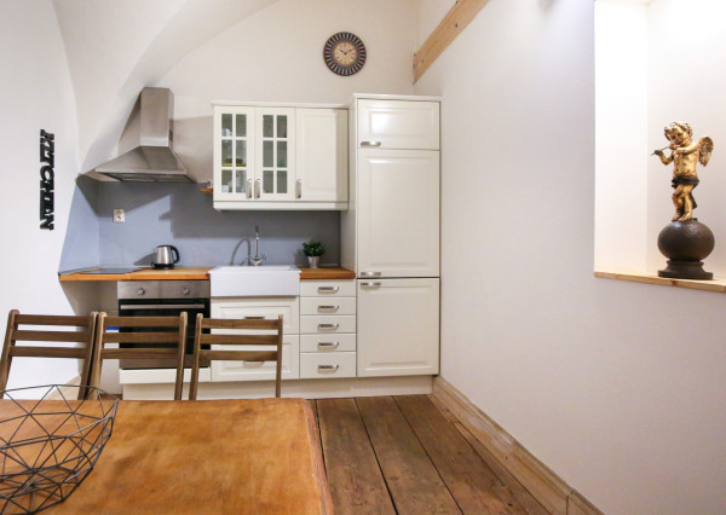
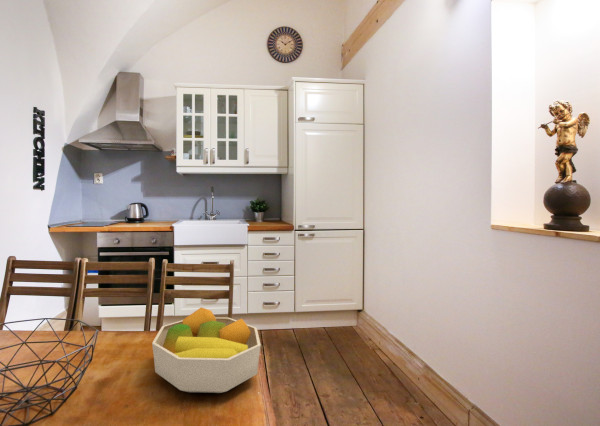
+ fruit bowl [151,306,262,394]
